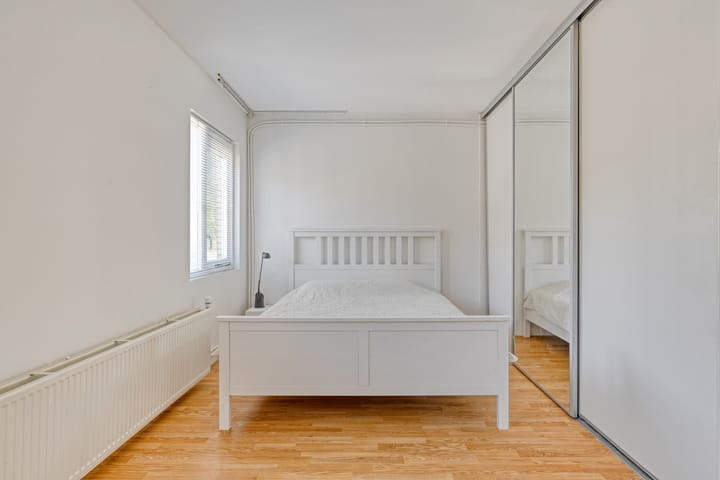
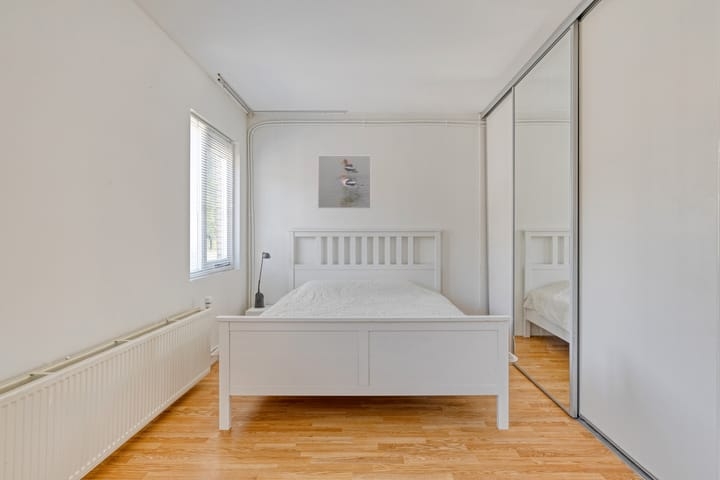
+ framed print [317,154,372,210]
